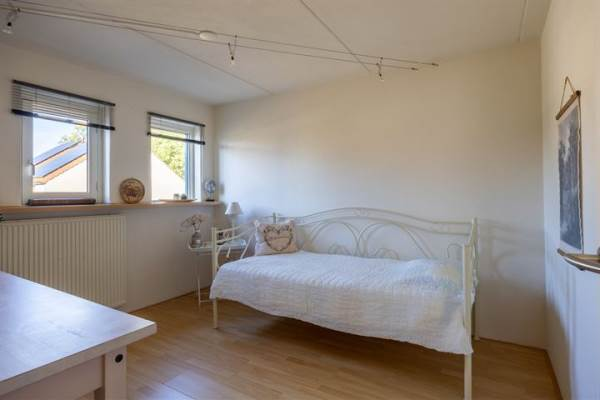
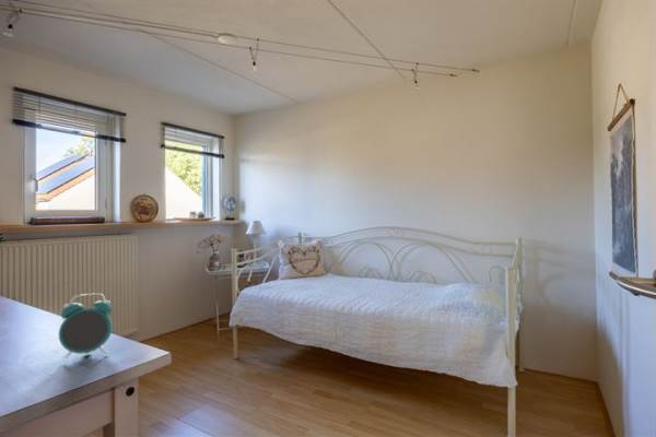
+ alarm clock [58,292,114,362]
